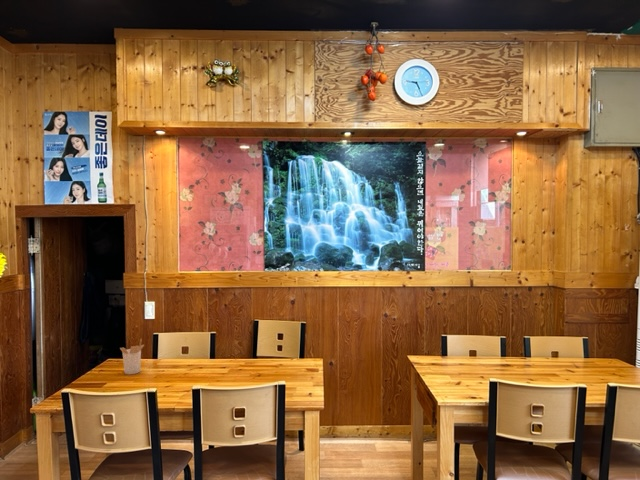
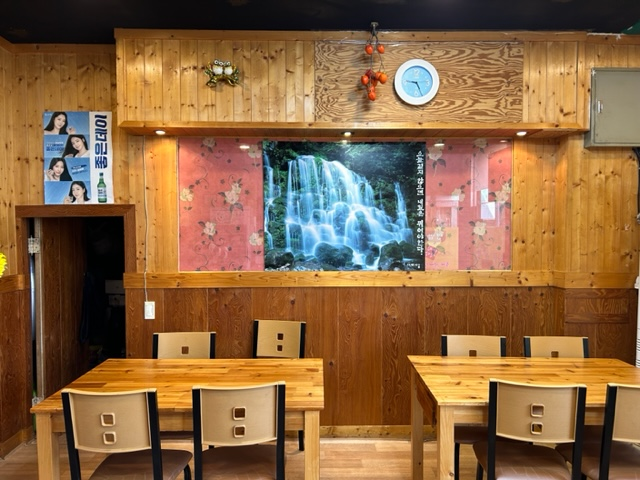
- utensil holder [119,338,145,375]
